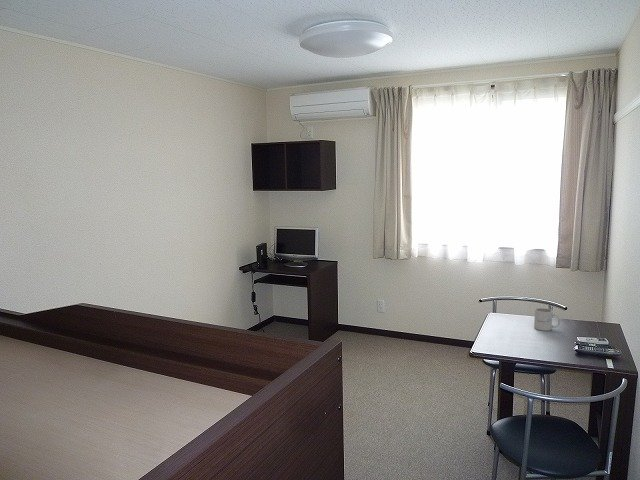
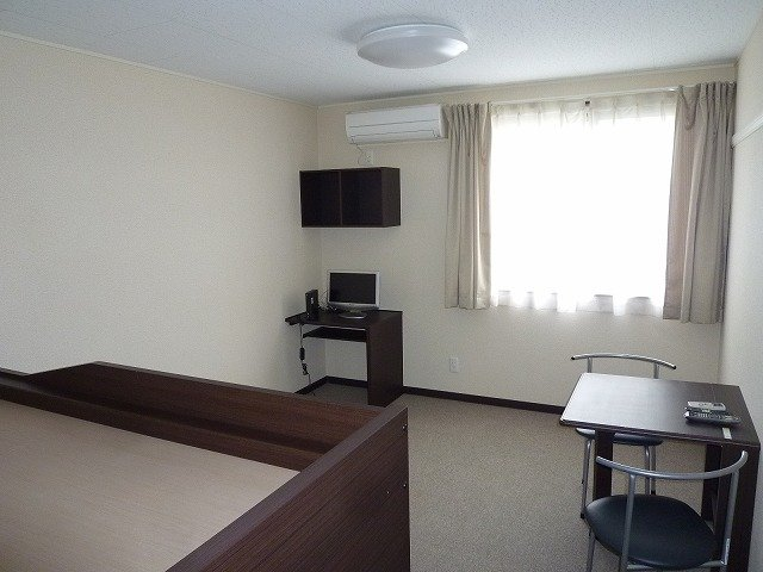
- mug [533,307,561,332]
